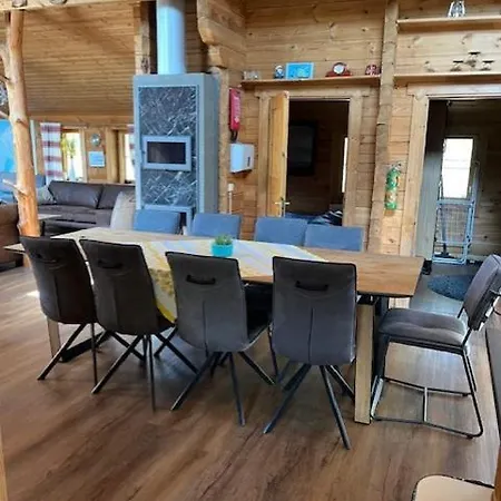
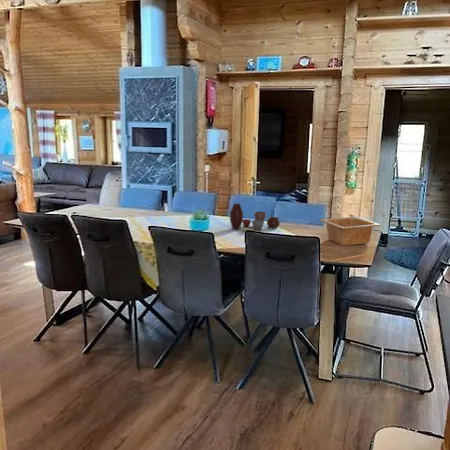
+ serving bowl [318,216,382,247]
+ pottery set [229,202,281,232]
